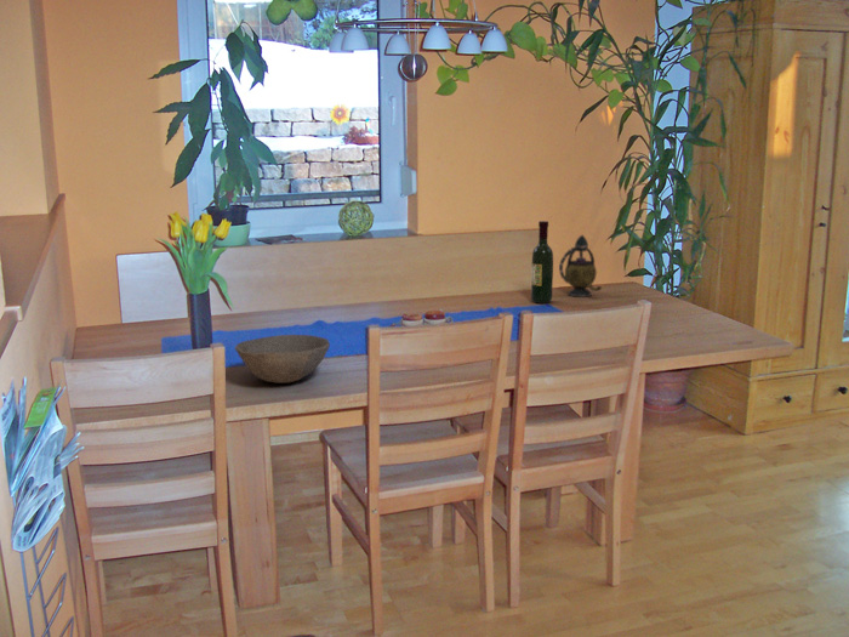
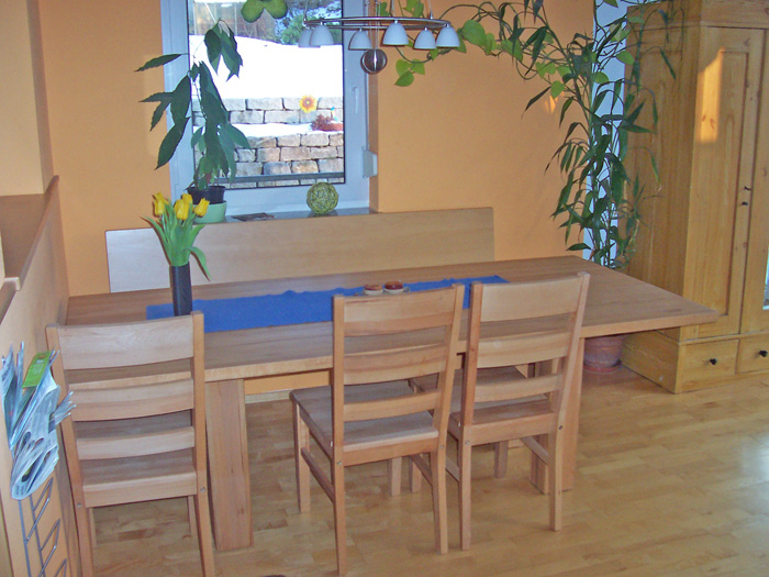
- wine bottle [530,220,554,305]
- bowl [234,334,331,385]
- teapot [558,234,603,297]
